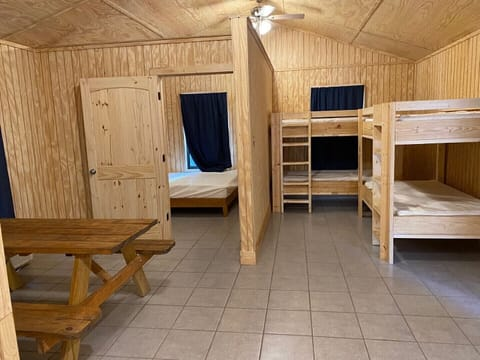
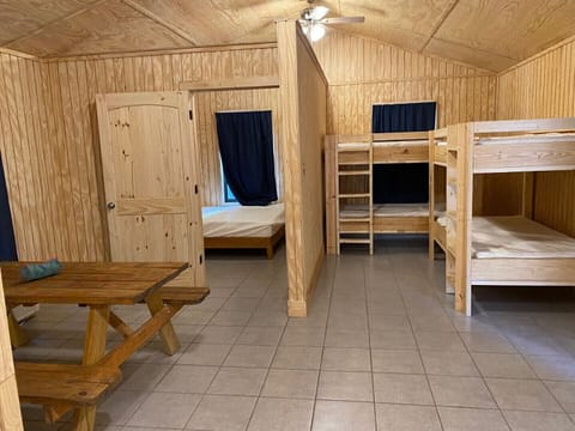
+ pencil case [19,256,62,283]
